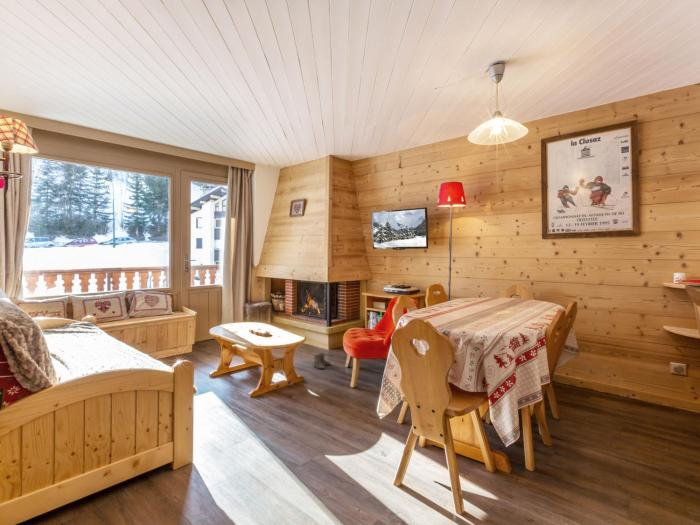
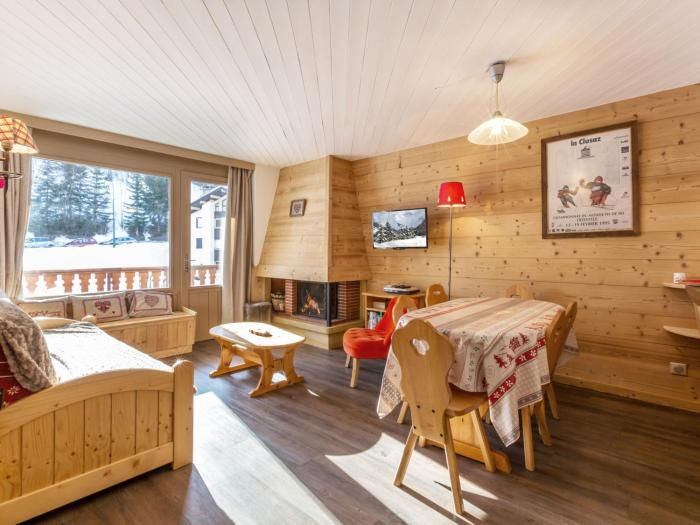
- boots [312,352,332,370]
